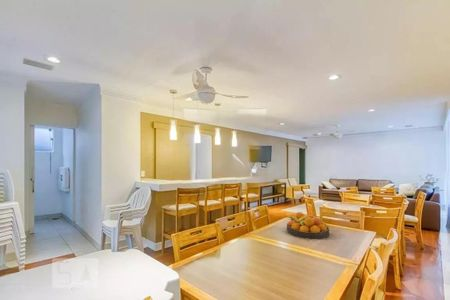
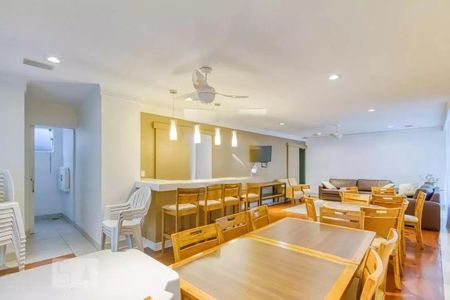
- fruit bowl [286,211,330,240]
